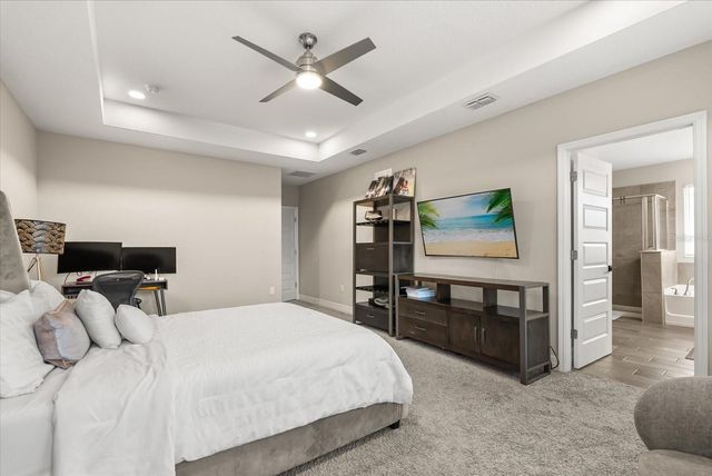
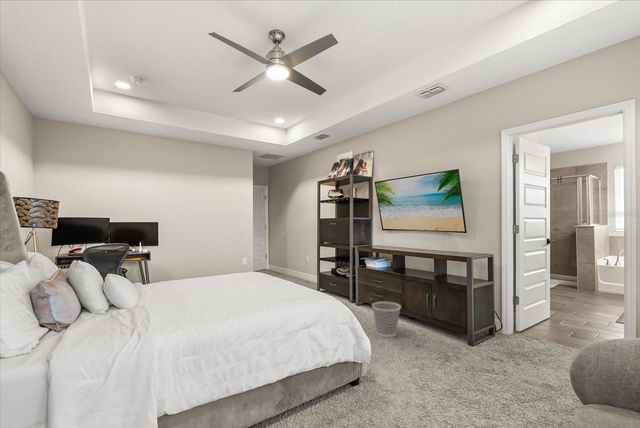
+ wastebasket [371,300,402,338]
